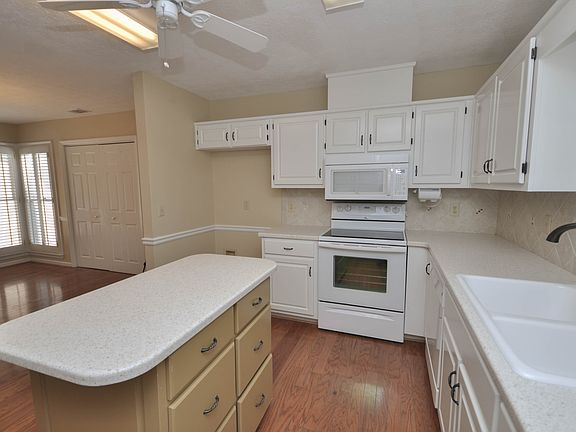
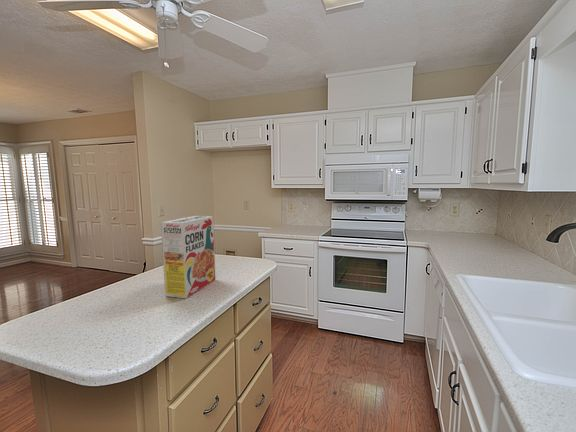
+ cereal box [160,215,217,299]
